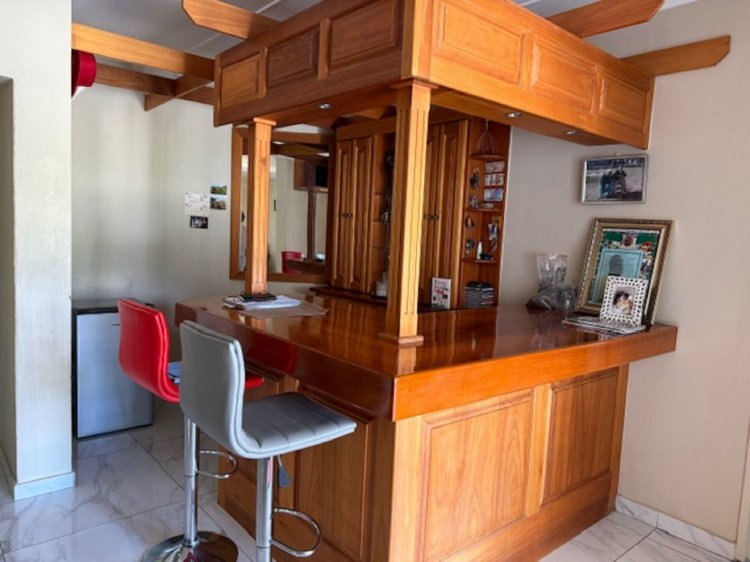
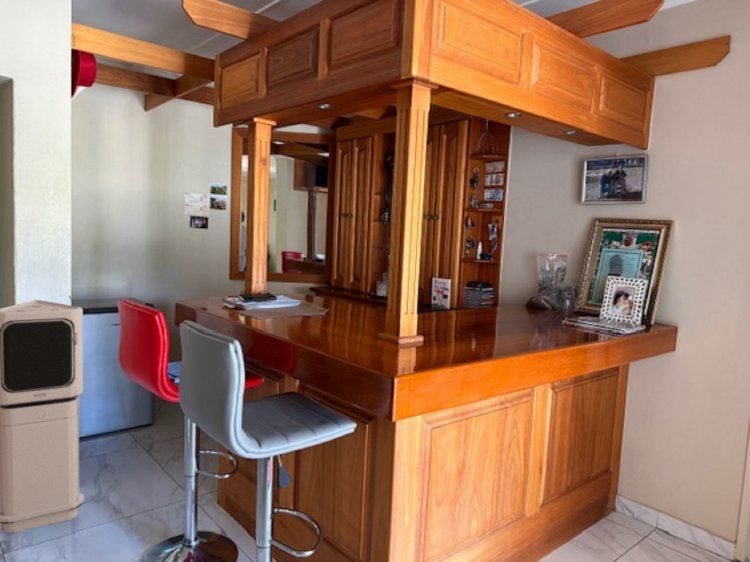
+ air purifier [0,299,85,534]
